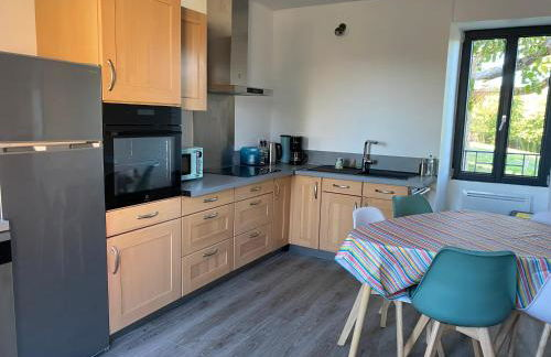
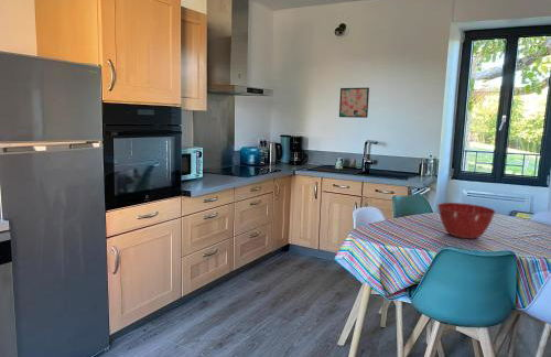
+ wall art [338,87,370,119]
+ mixing bowl [436,202,497,240]
